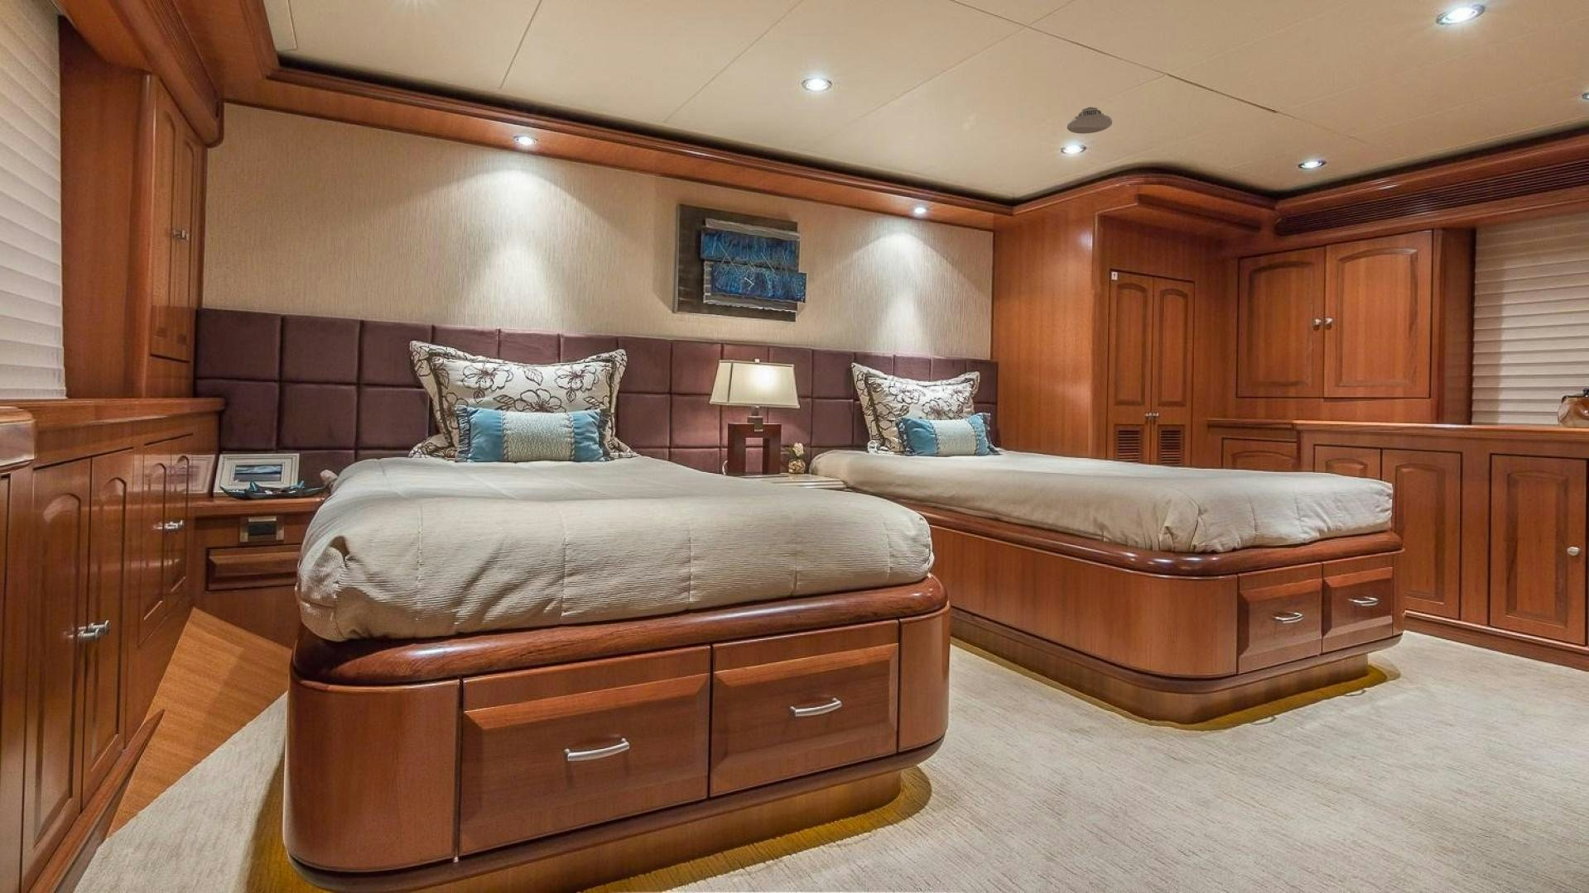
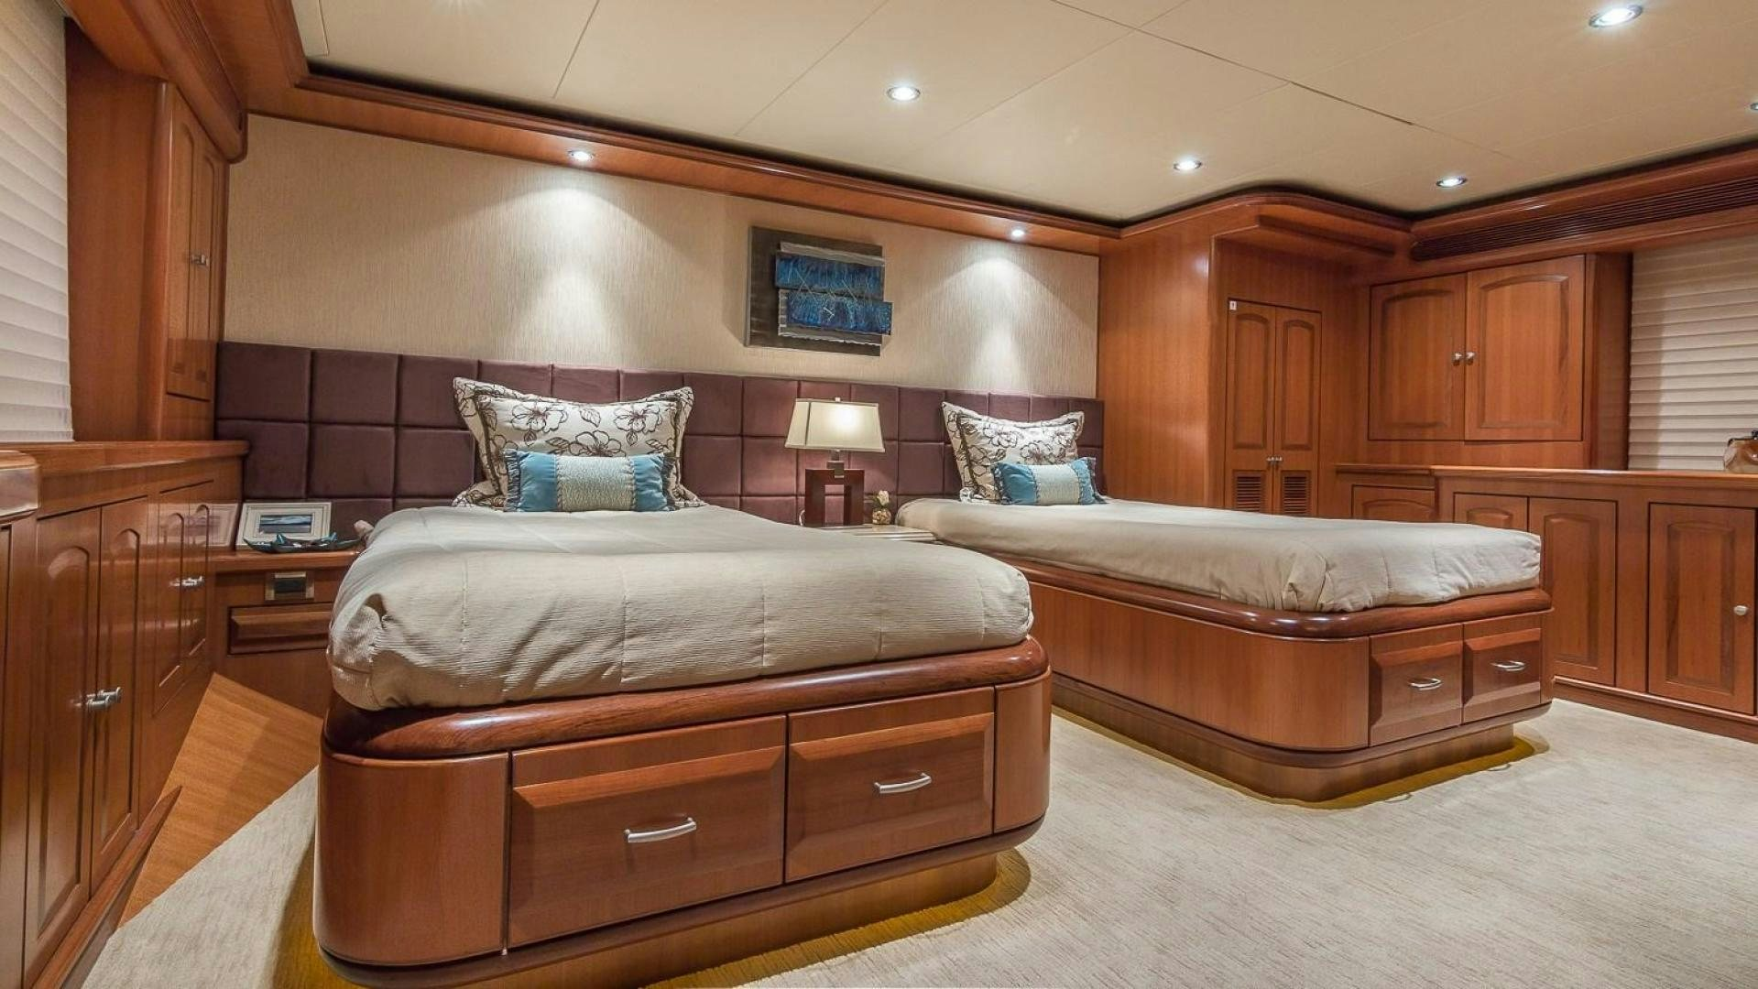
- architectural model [1066,107,1113,135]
